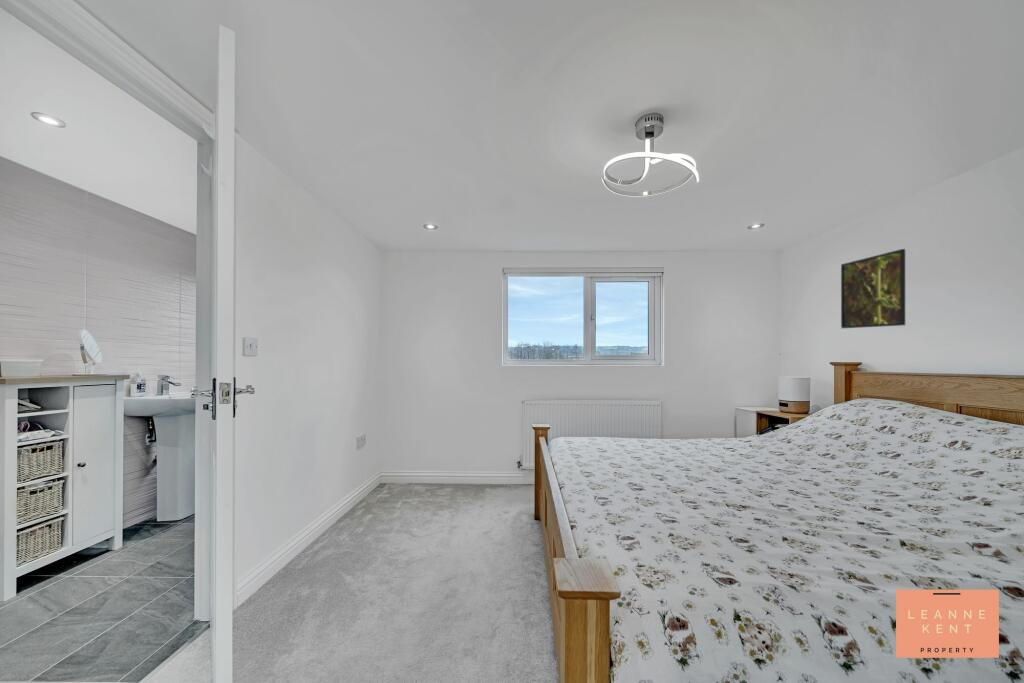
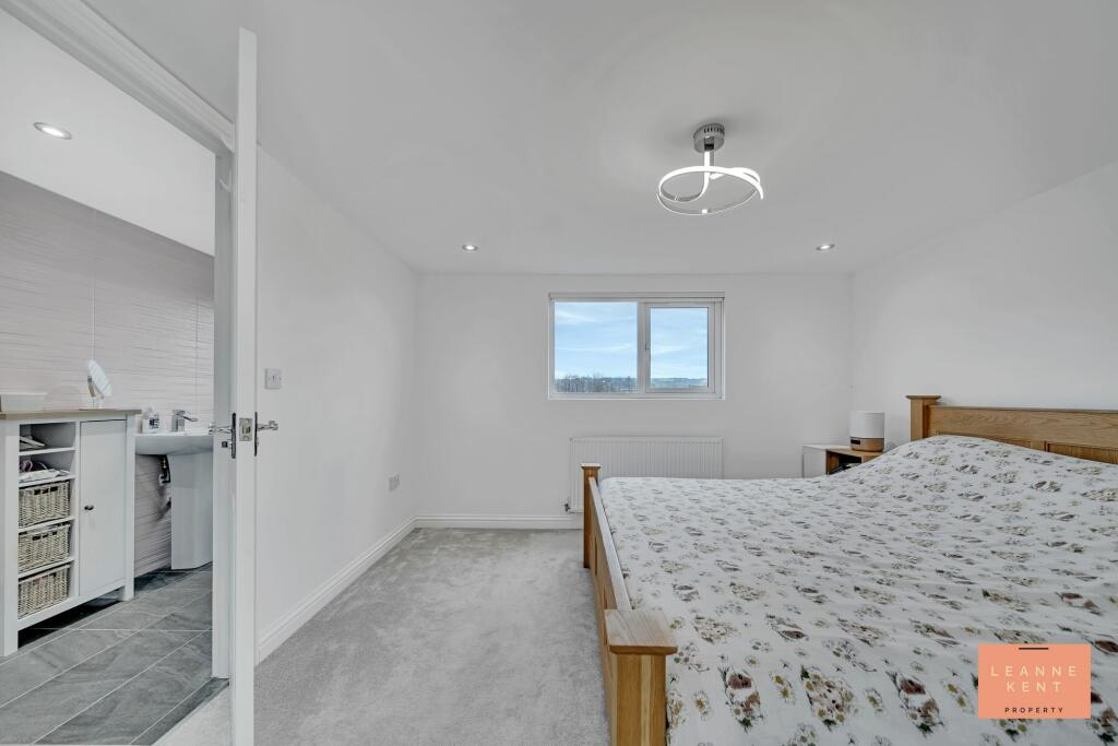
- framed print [840,248,906,329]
